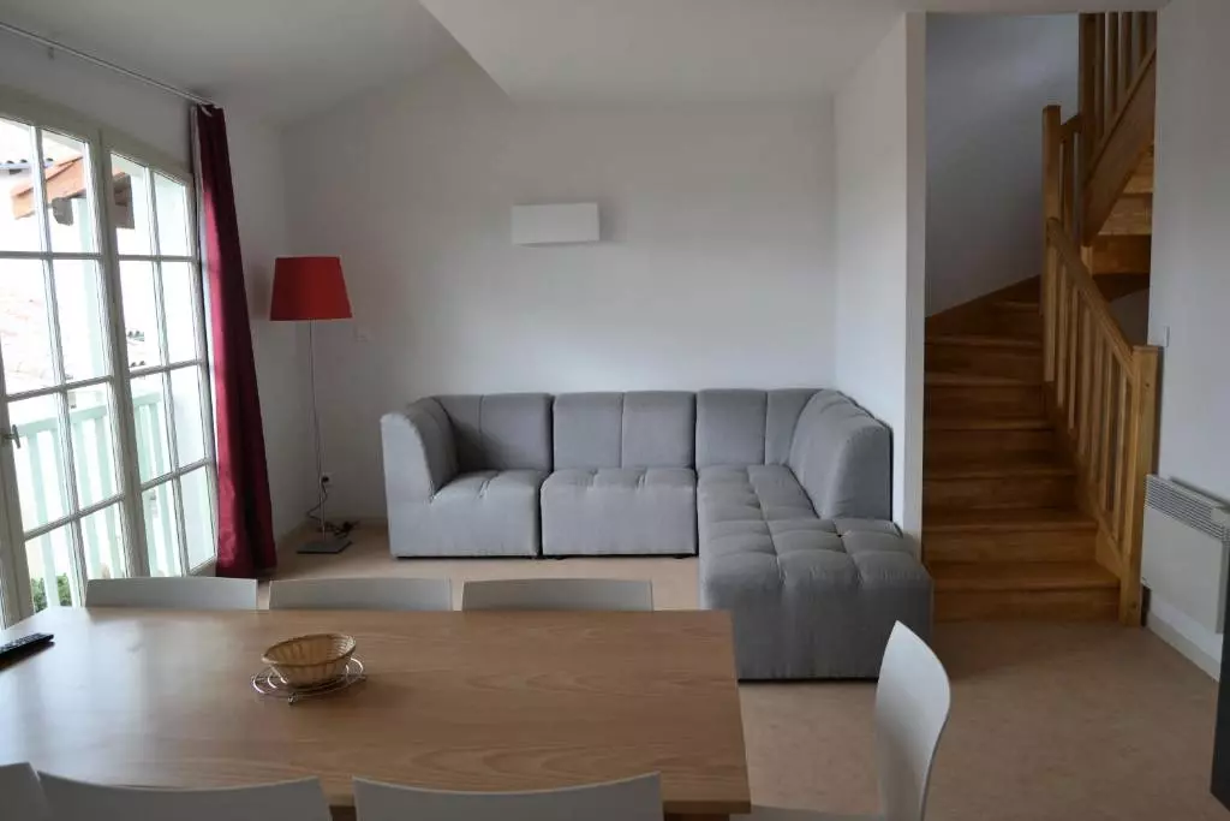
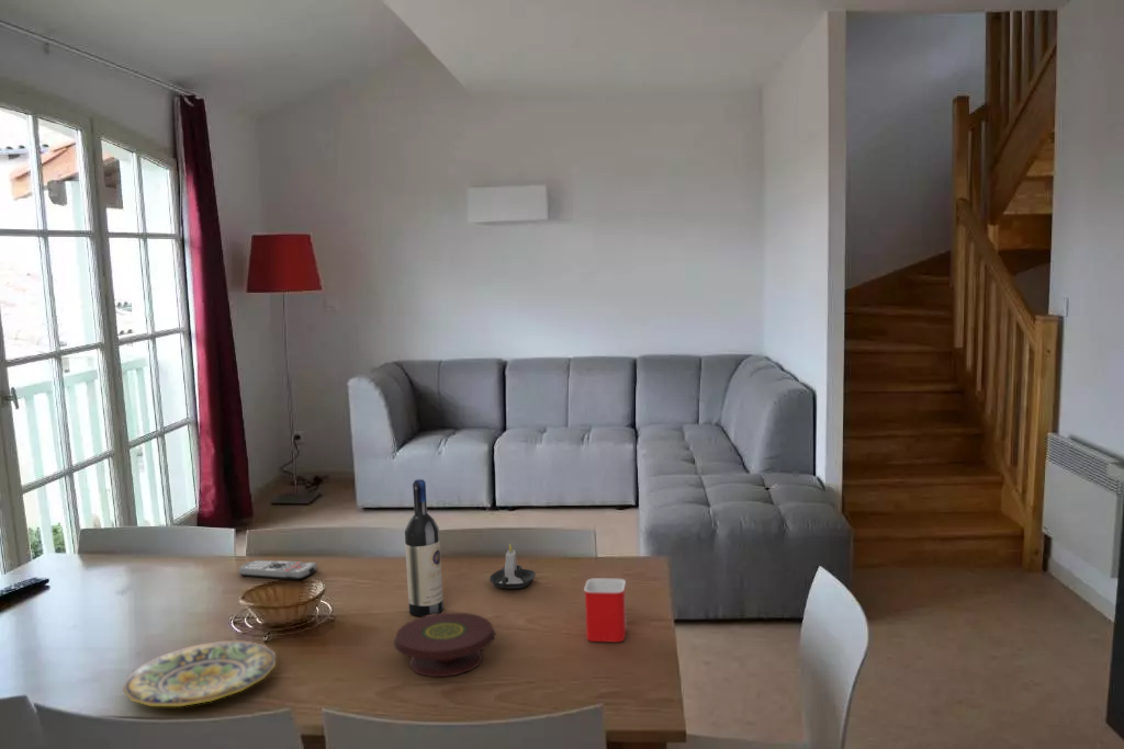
+ plate [122,640,277,707]
+ mug [583,577,628,644]
+ candle [488,543,537,590]
+ remote control [238,559,318,581]
+ trivet [393,611,496,678]
+ wine bottle [404,478,445,617]
